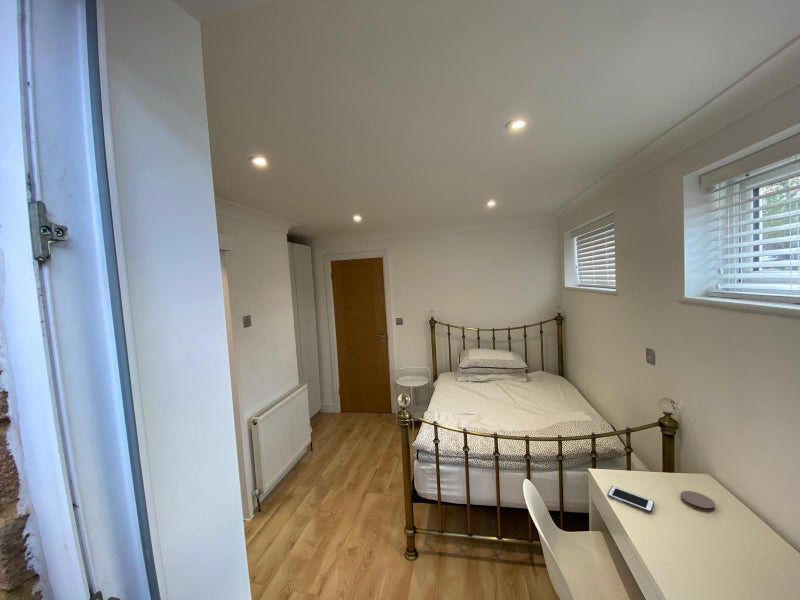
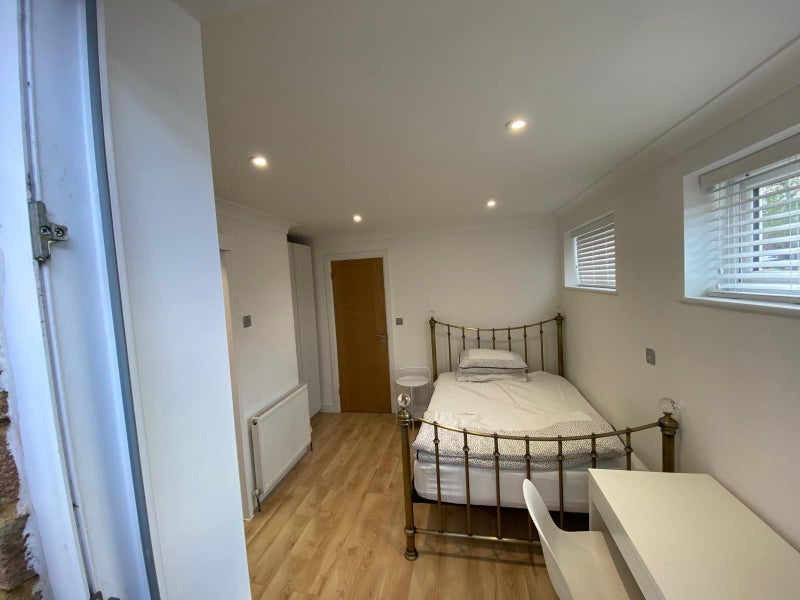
- coaster [680,490,716,512]
- cell phone [607,485,655,513]
